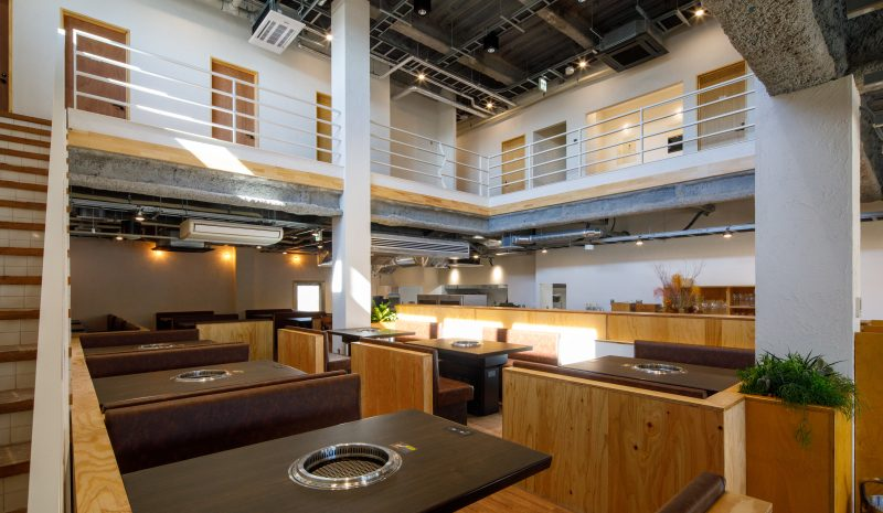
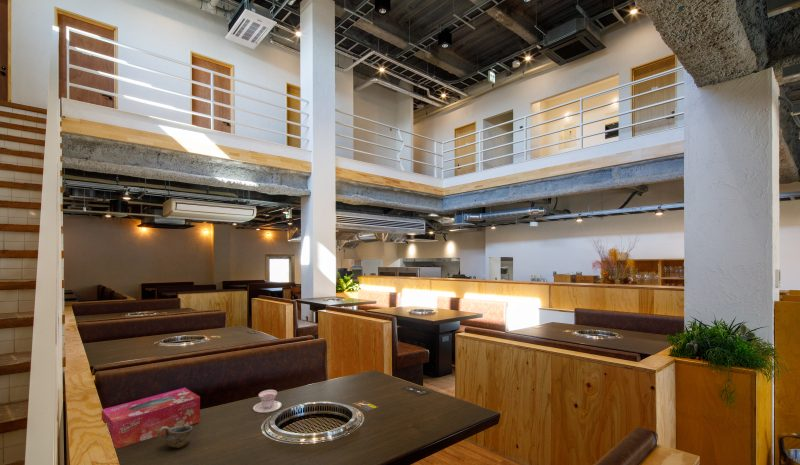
+ tissue box [101,387,201,450]
+ cup [157,425,194,449]
+ teacup [252,389,283,414]
